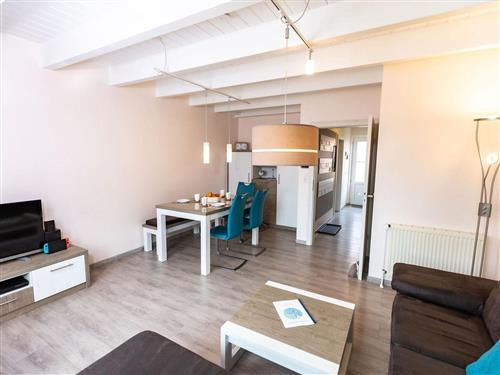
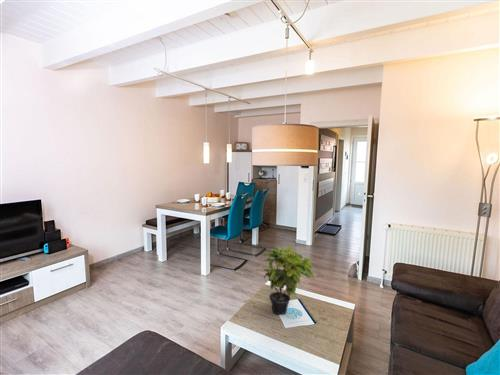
+ potted plant [262,245,315,316]
